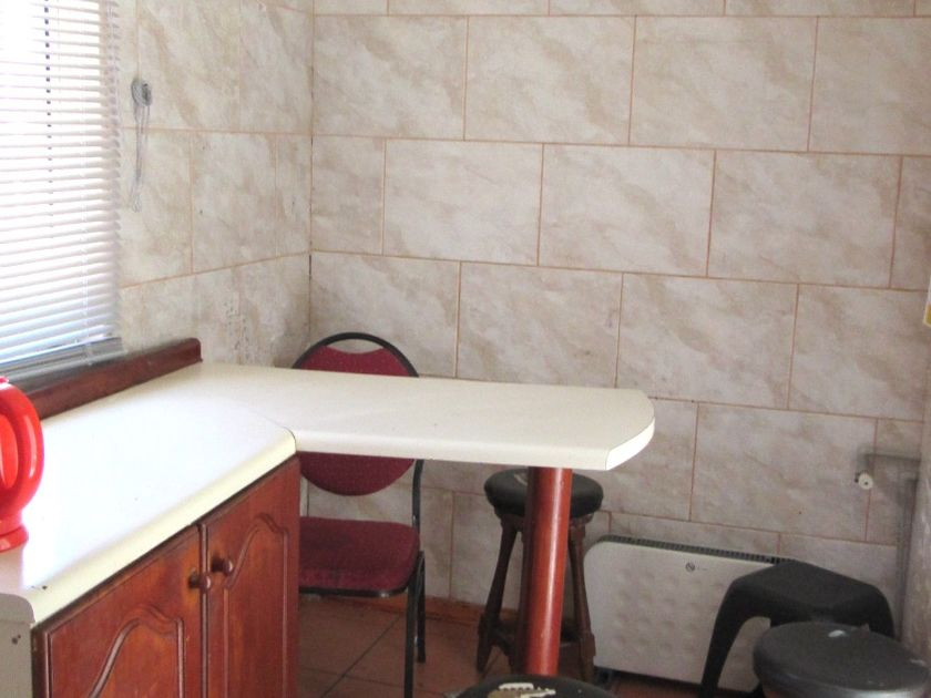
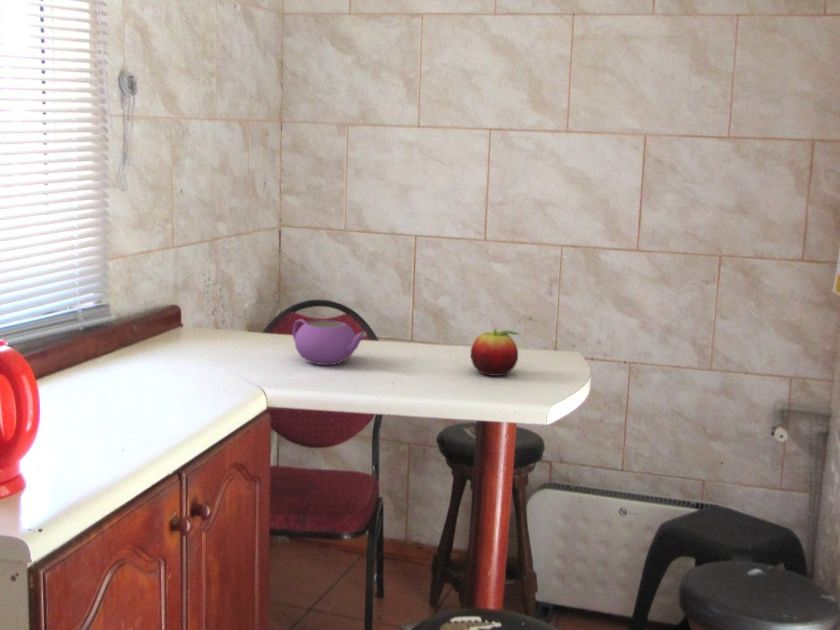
+ fruit [470,328,520,377]
+ teapot [292,318,368,366]
